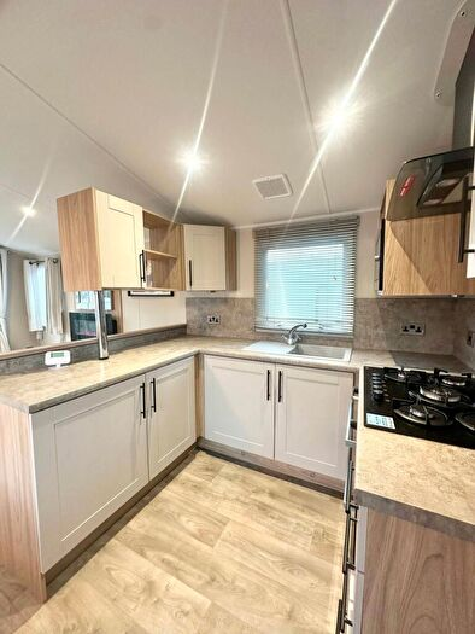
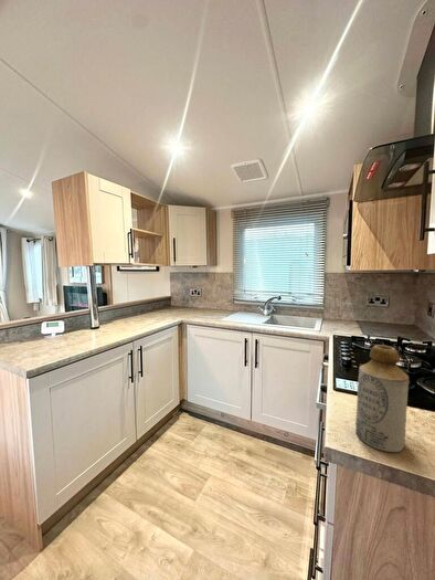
+ bottle [354,344,410,453]
